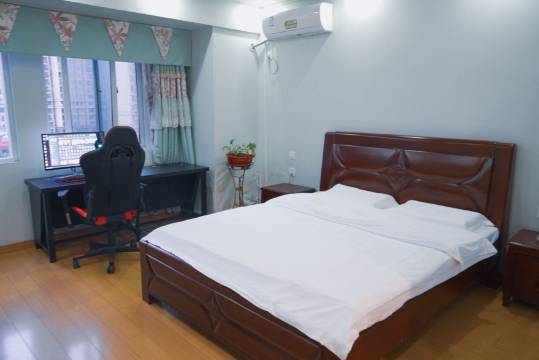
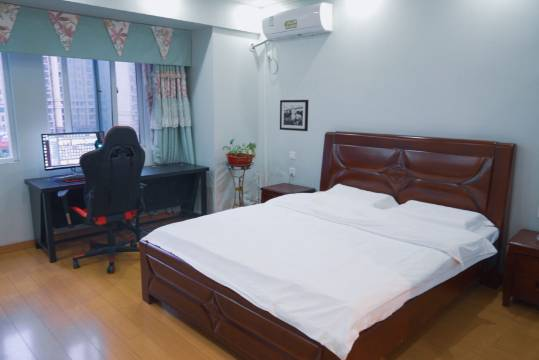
+ picture frame [279,99,309,132]
